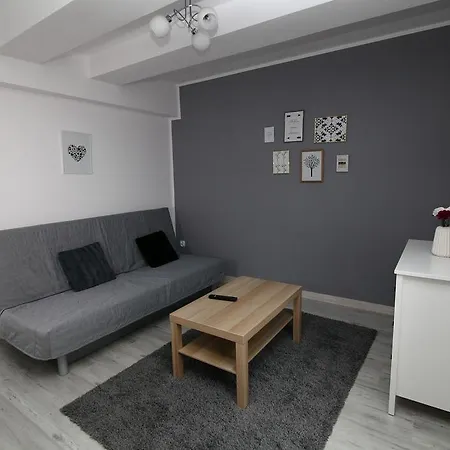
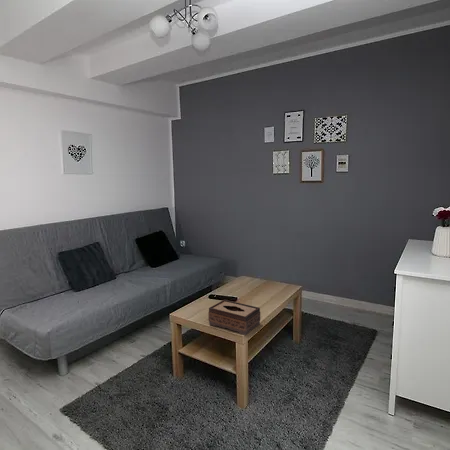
+ tissue box [207,299,261,336]
